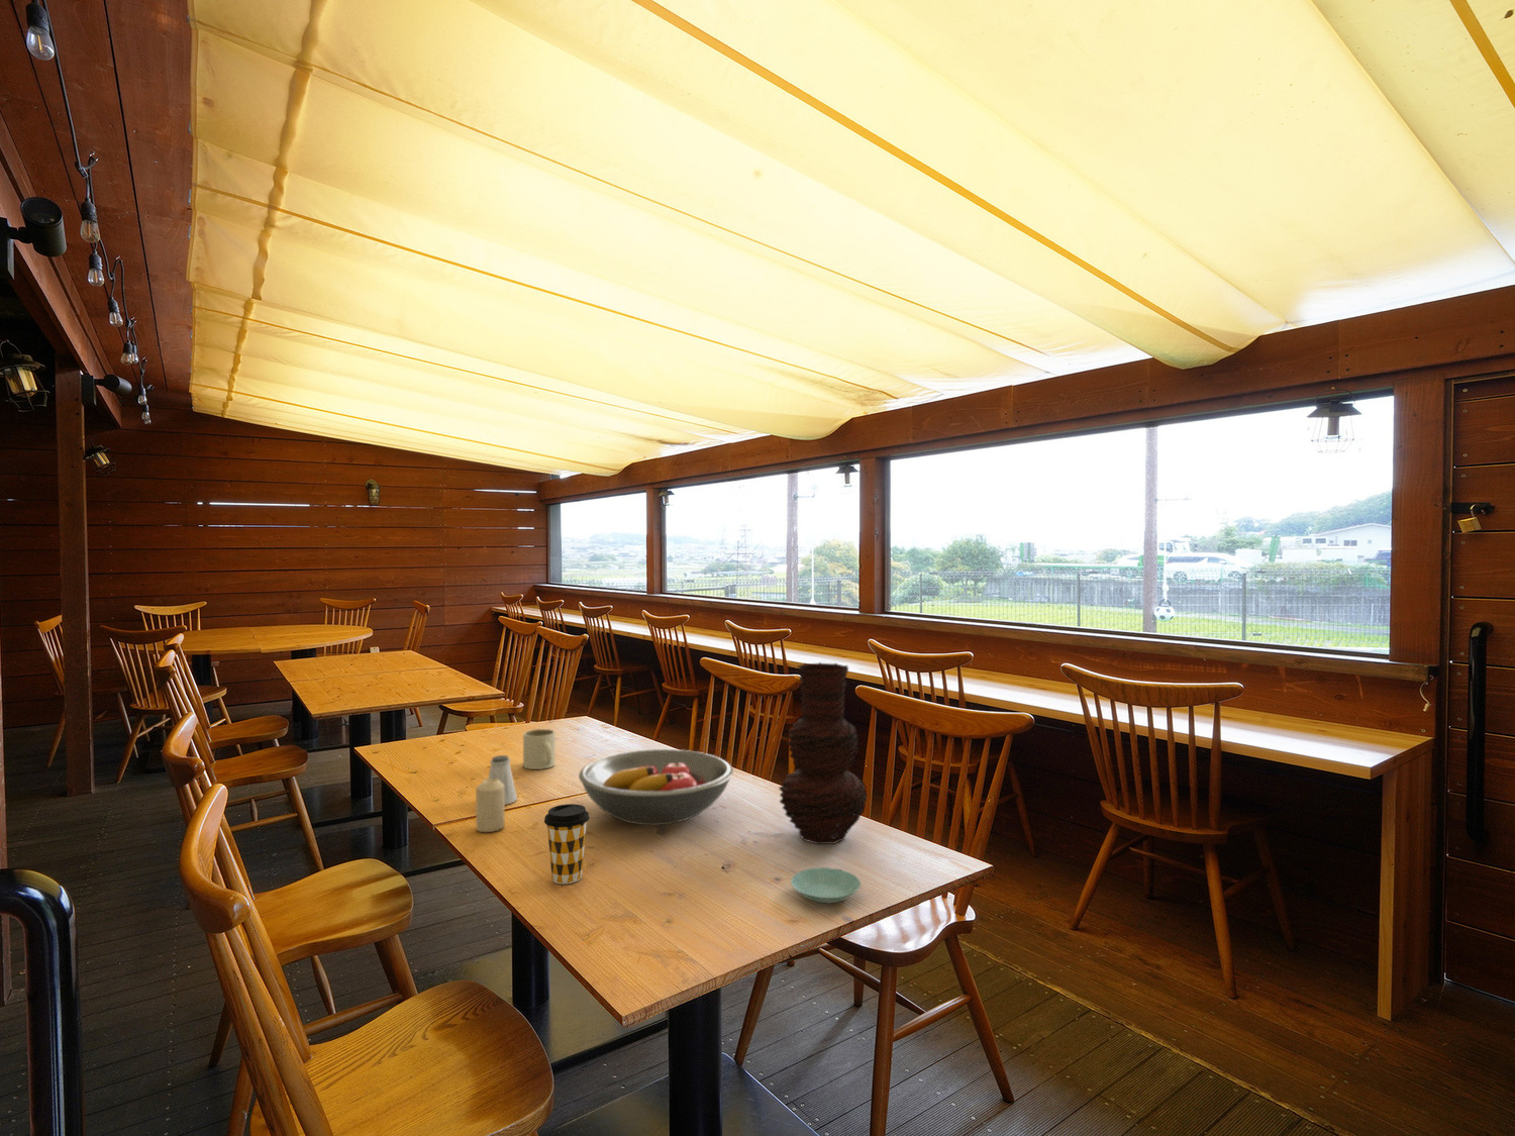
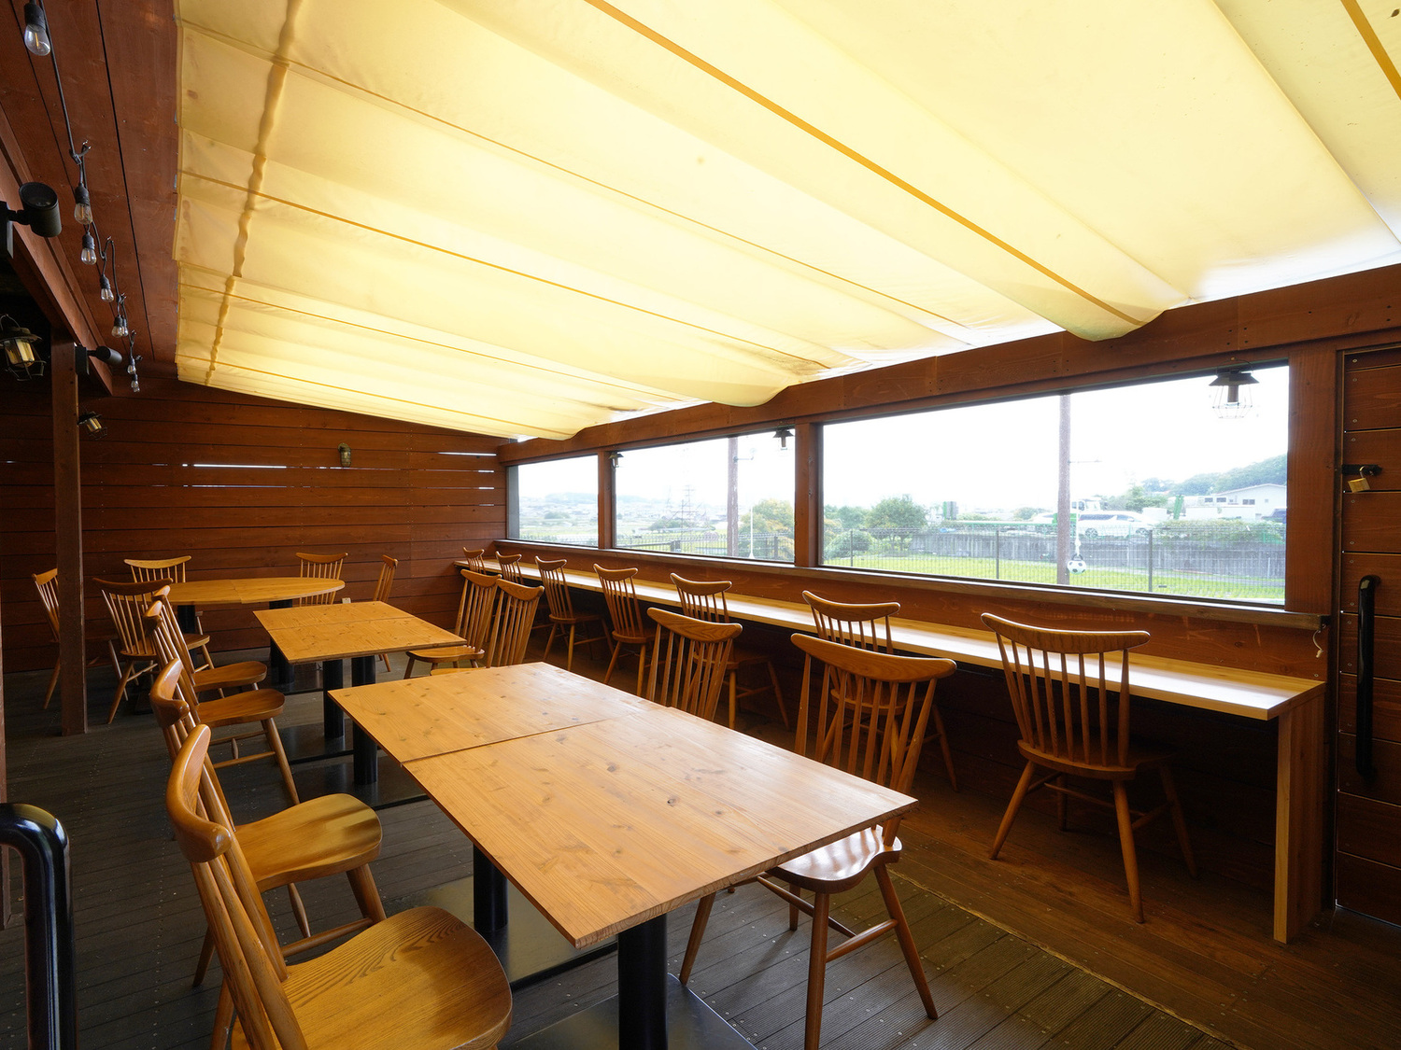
- saltshaker [488,754,518,805]
- fruit bowl [577,748,735,826]
- mug [522,728,557,771]
- coffee cup [544,803,590,884]
- vase [778,661,868,845]
- saucer [790,866,861,905]
- candle [475,778,505,833]
